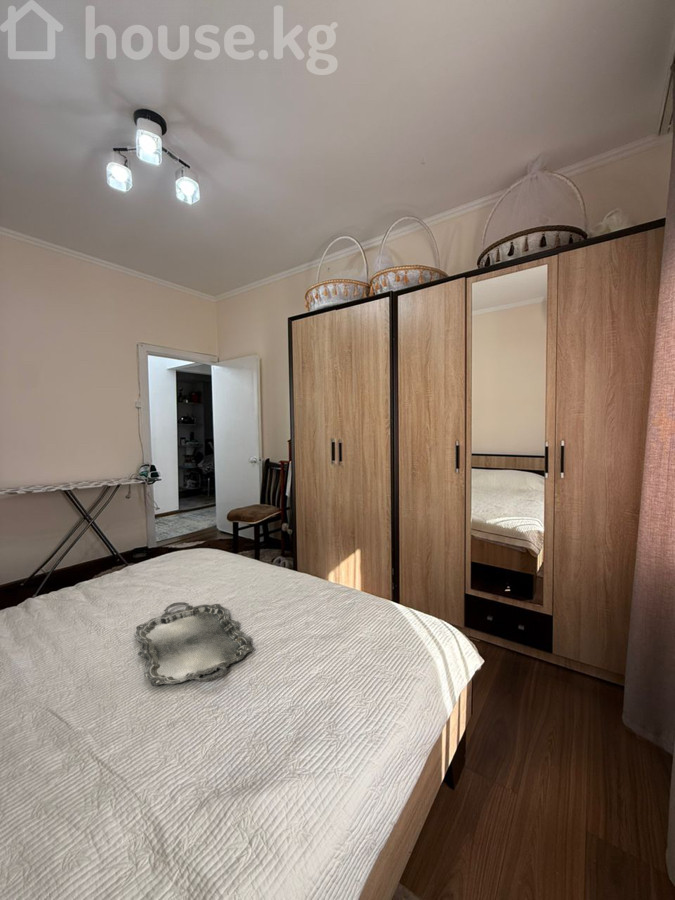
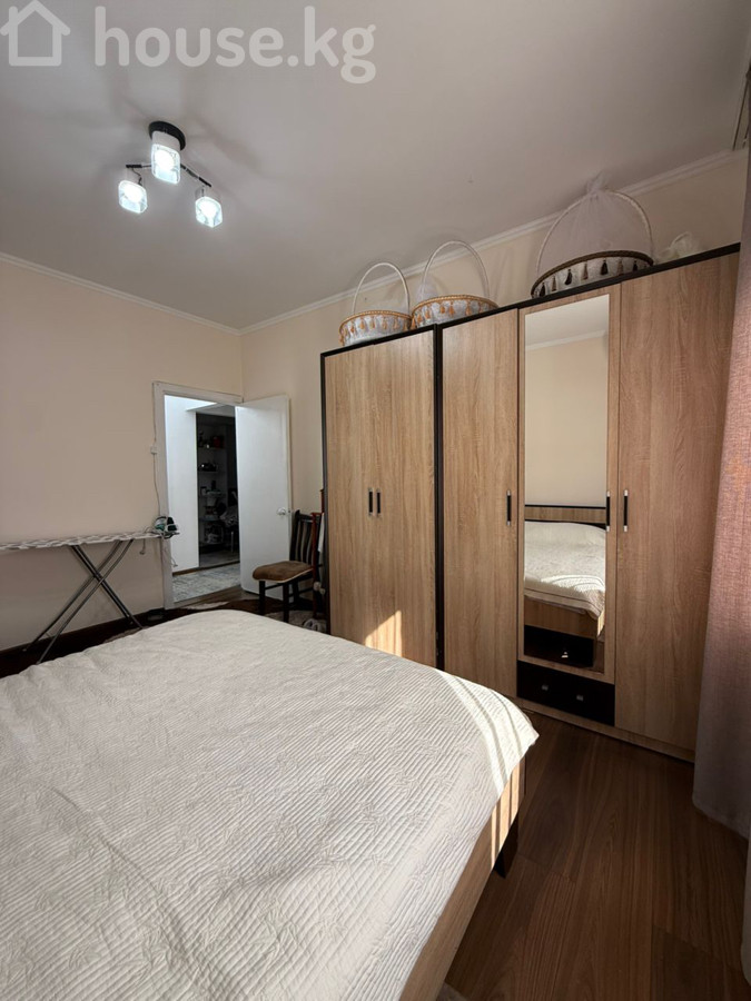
- serving tray [134,601,255,687]
